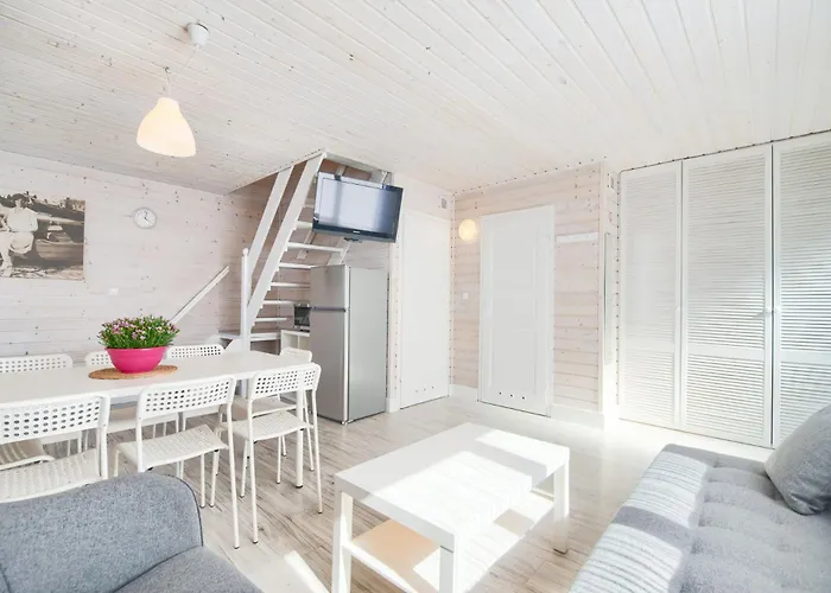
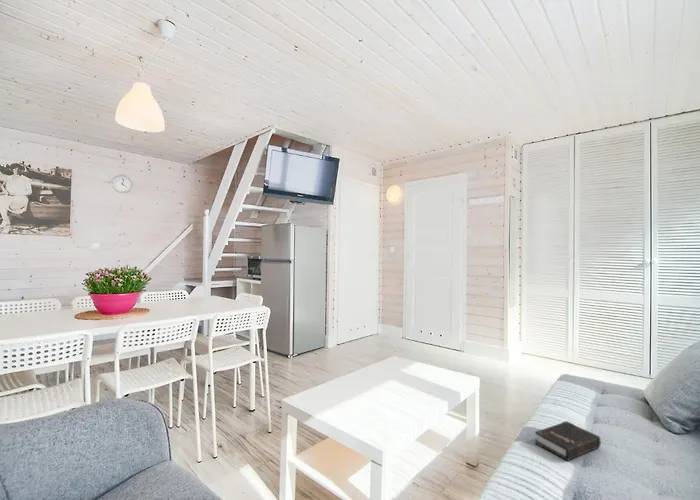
+ hardback book [534,420,602,462]
